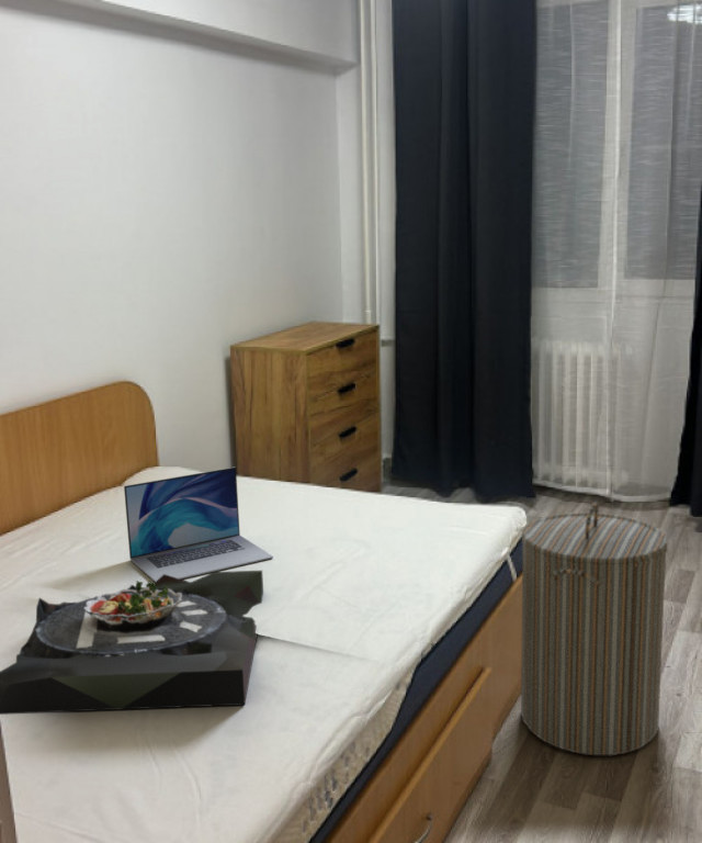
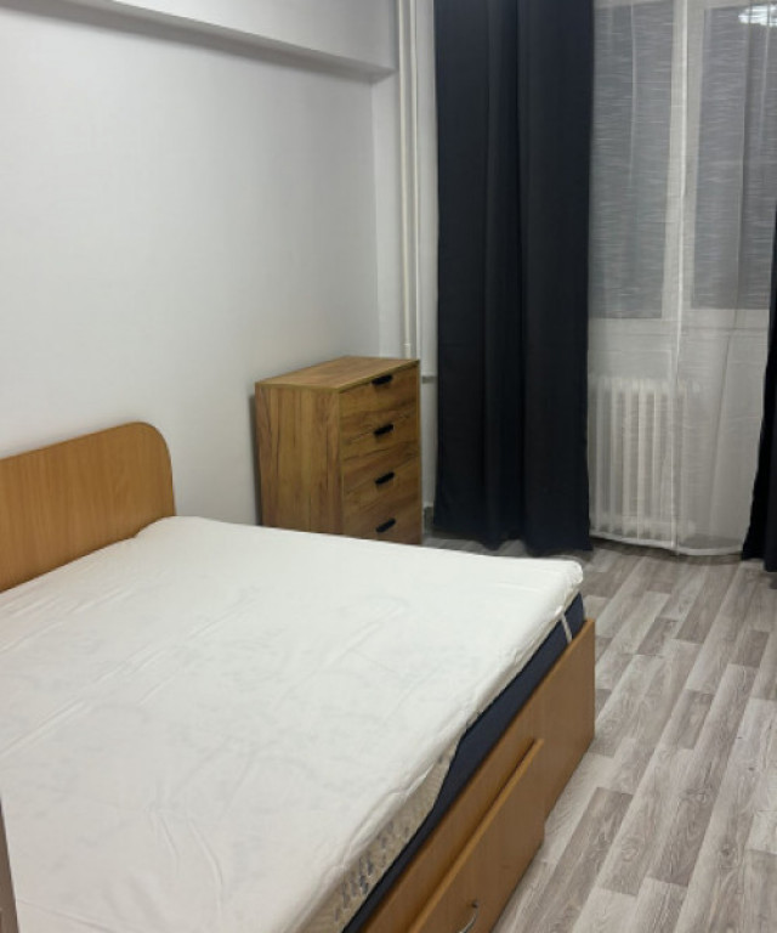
- laptop [123,465,274,583]
- serving tray [0,570,264,716]
- laundry hamper [520,501,669,756]
